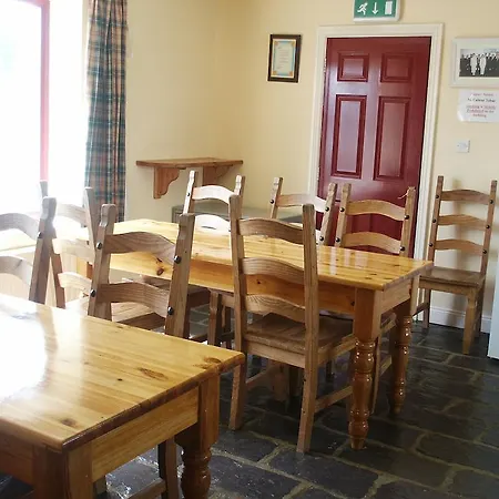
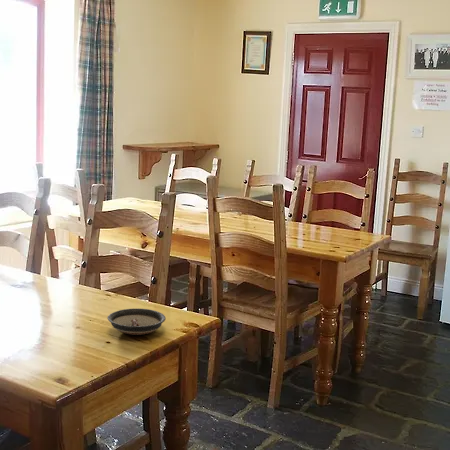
+ saucer [106,308,167,336]
